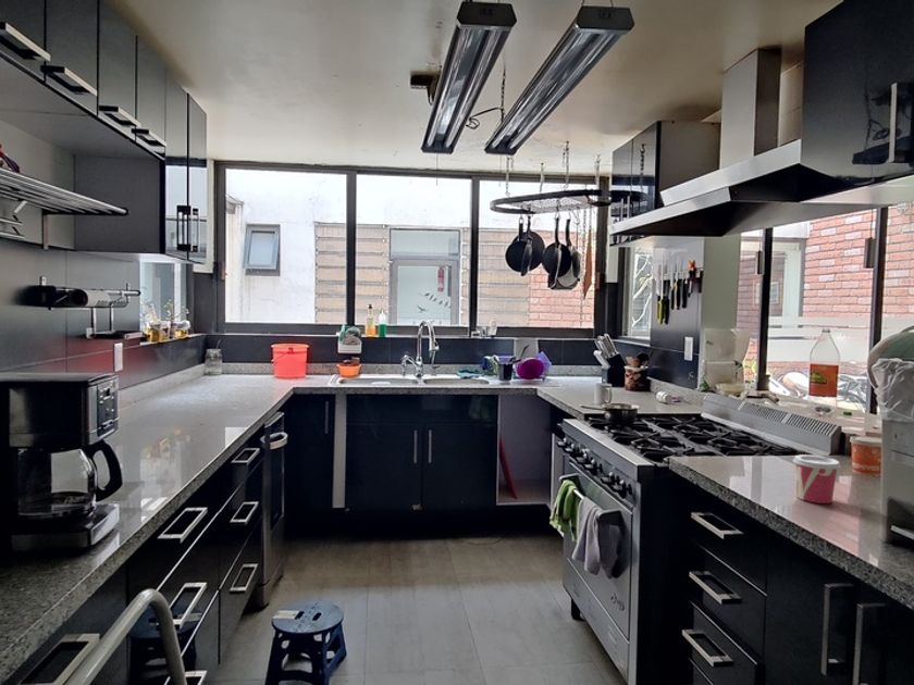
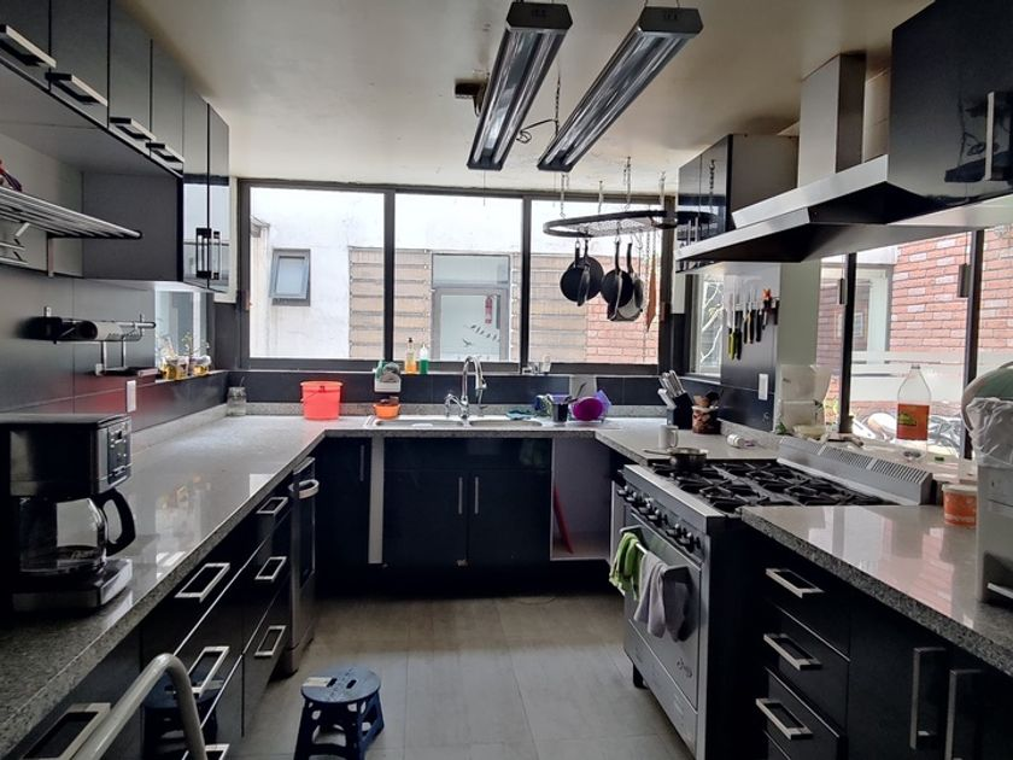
- cup [792,453,842,505]
